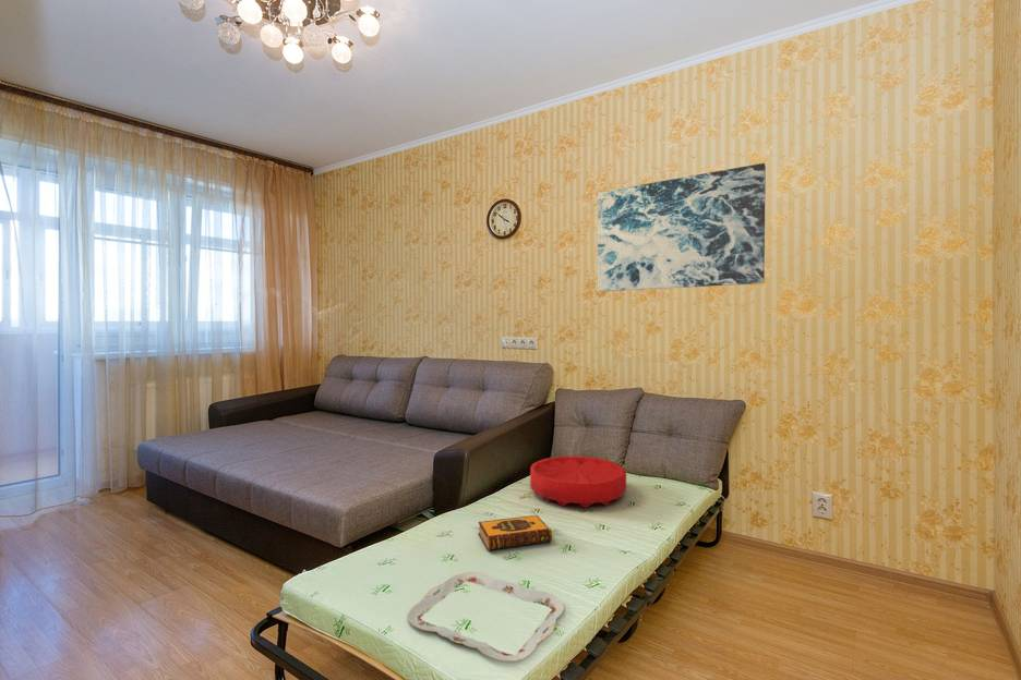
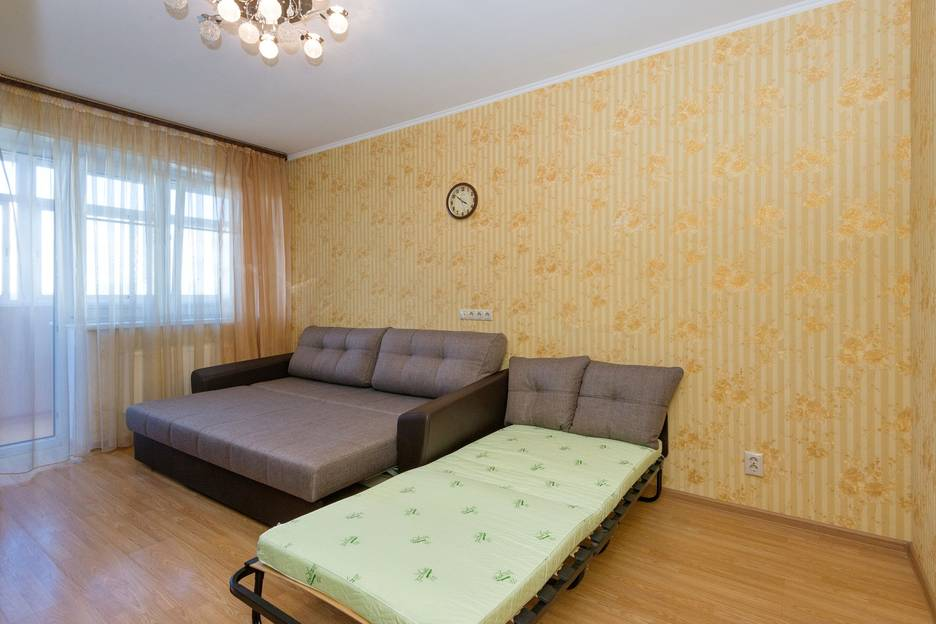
- serving tray [407,571,565,663]
- cushion [529,456,627,509]
- hardback book [477,514,553,551]
- wall art [597,162,767,292]
